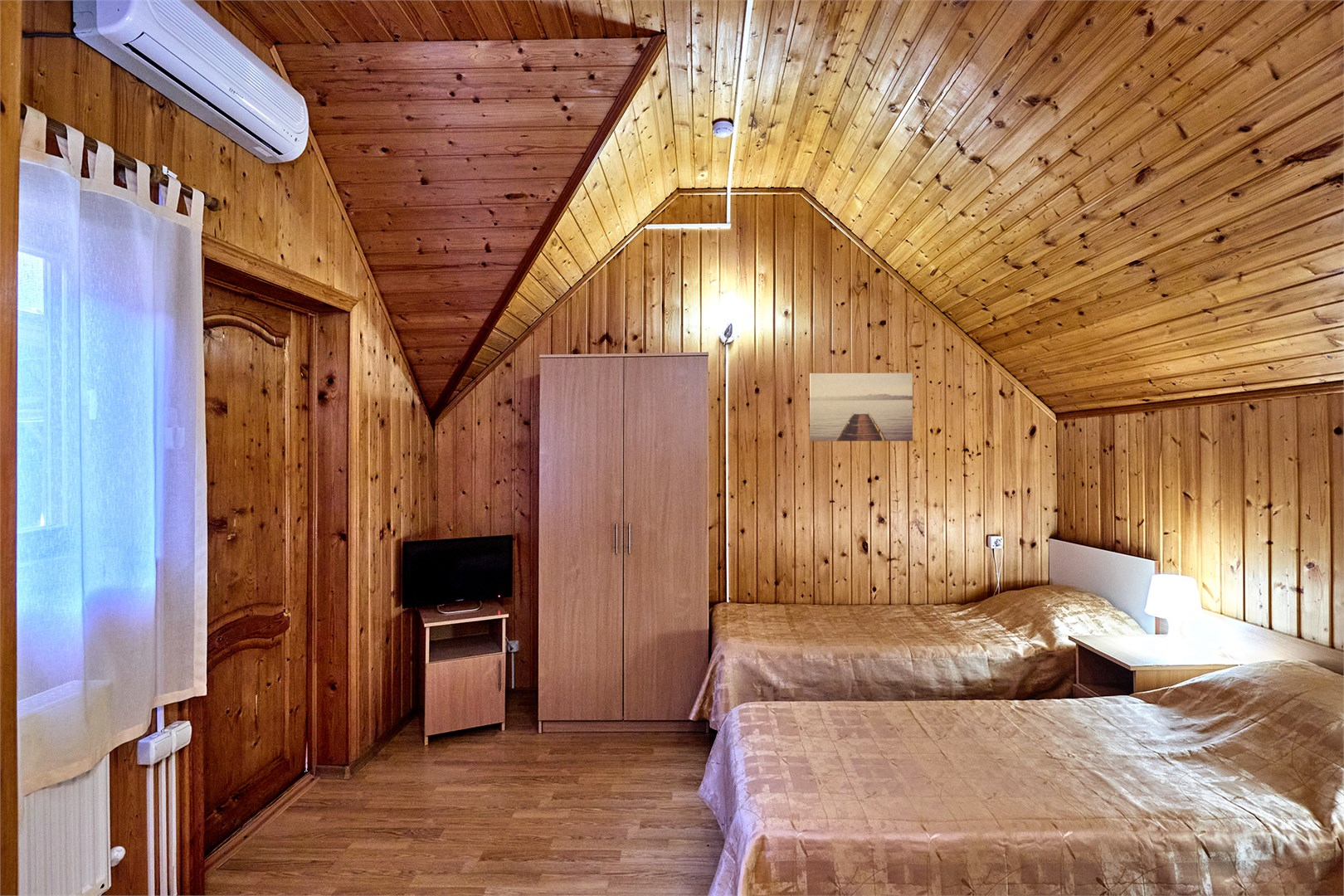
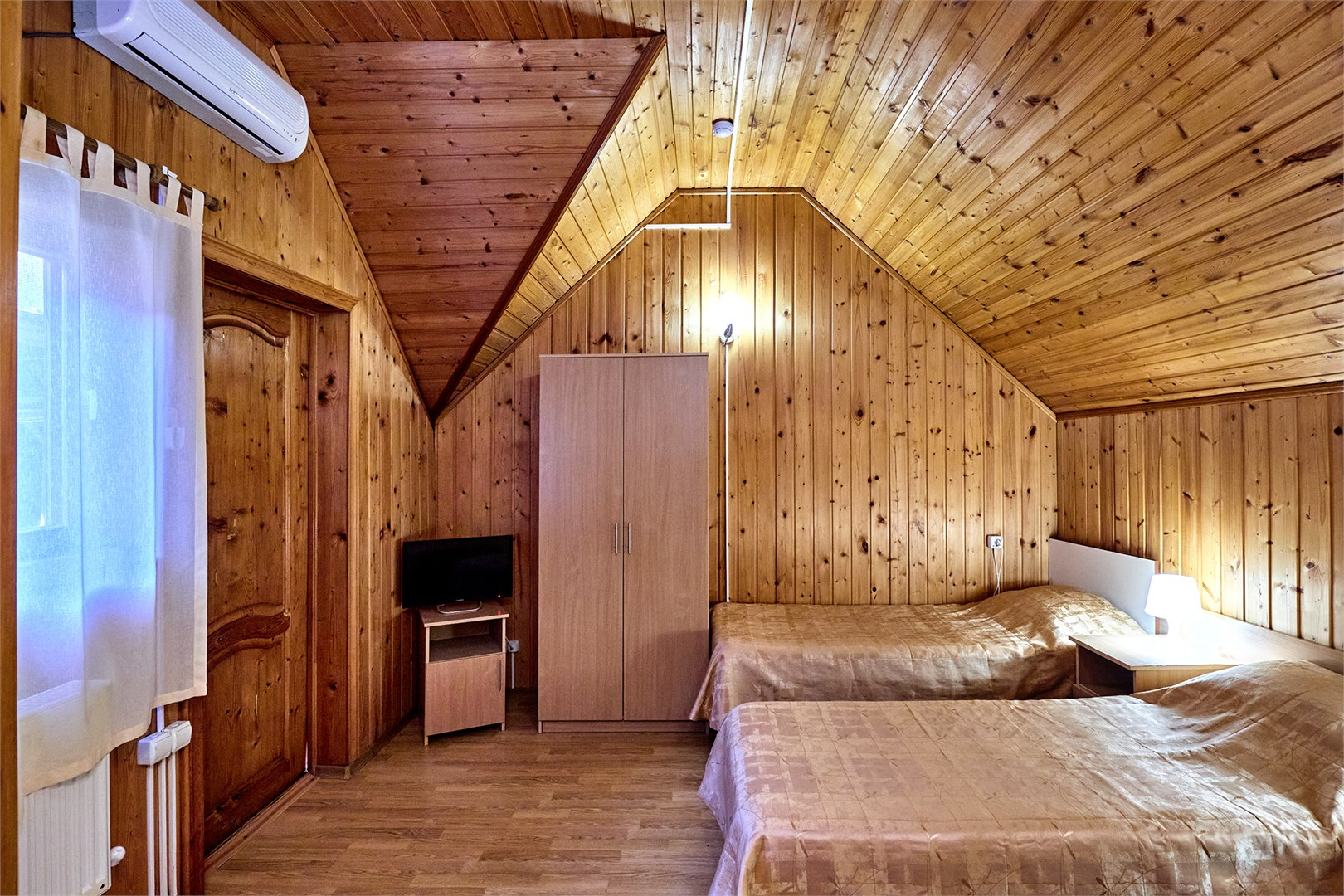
- wall art [809,373,913,442]
